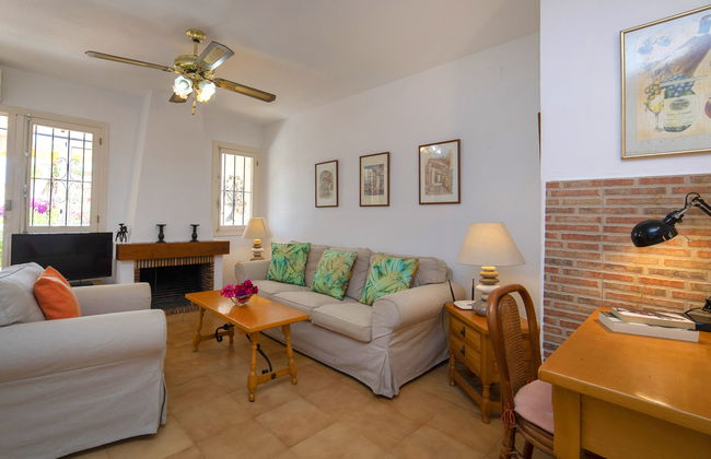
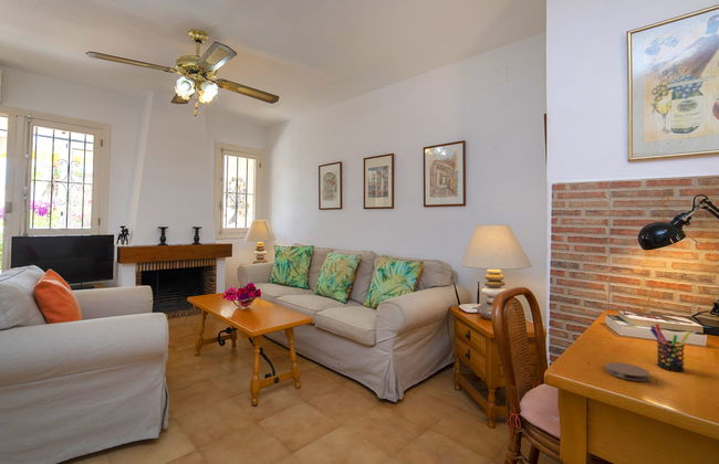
+ pen holder [649,323,691,372]
+ coaster [604,361,650,382]
